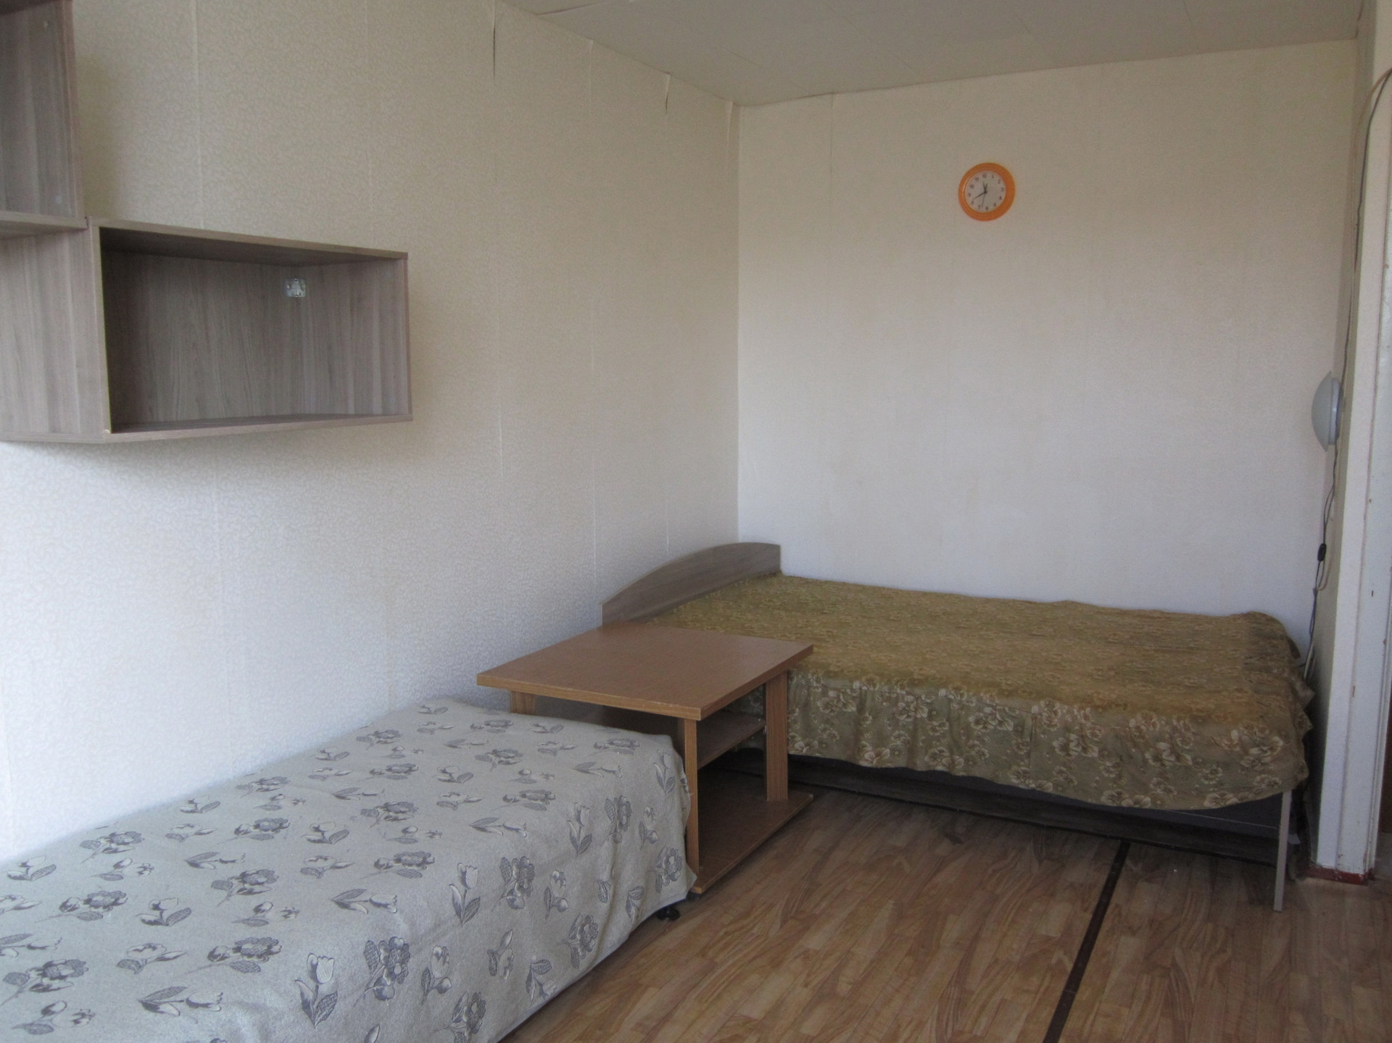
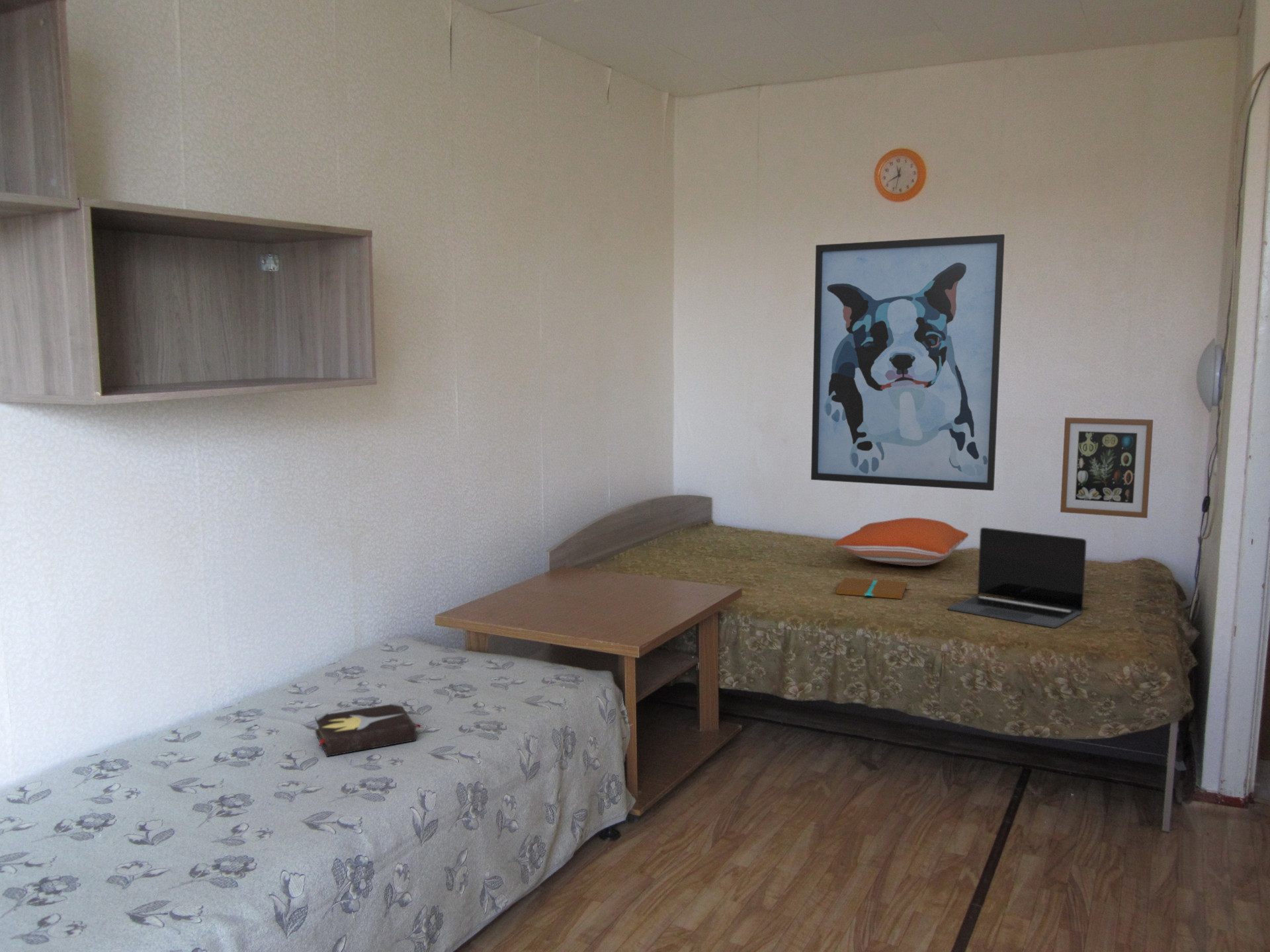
+ hardback book [314,701,424,757]
+ book [835,577,908,600]
+ pillow [833,517,969,567]
+ wall art [1060,416,1154,519]
+ laptop [947,527,1087,629]
+ wall art [810,233,1005,491]
